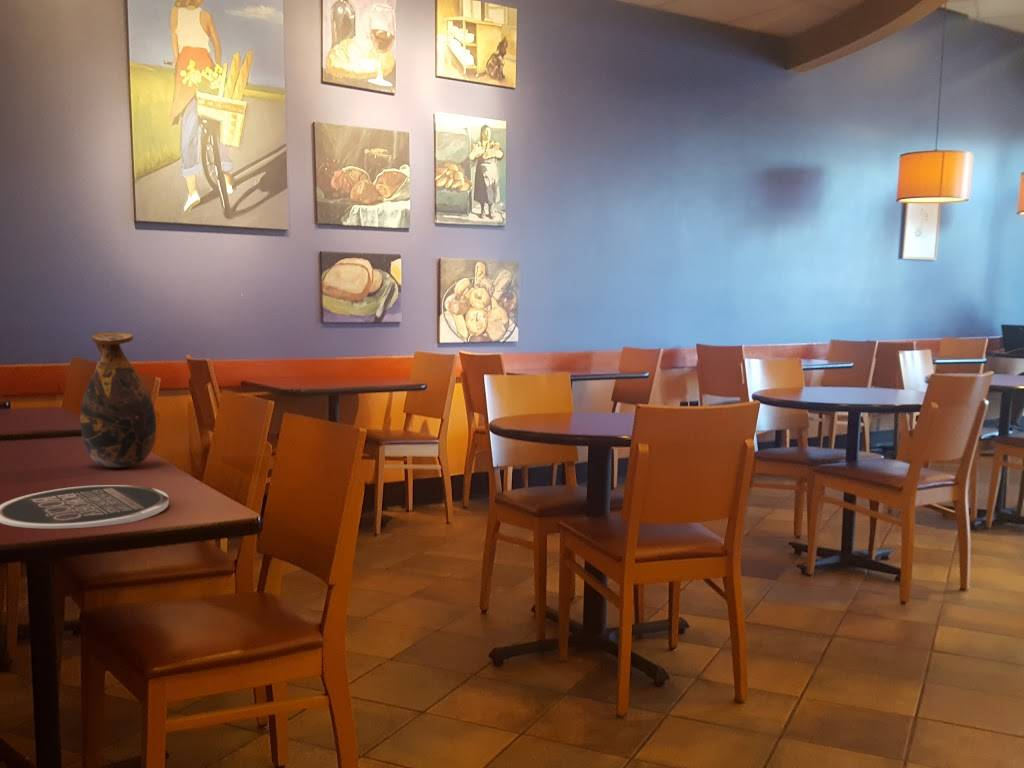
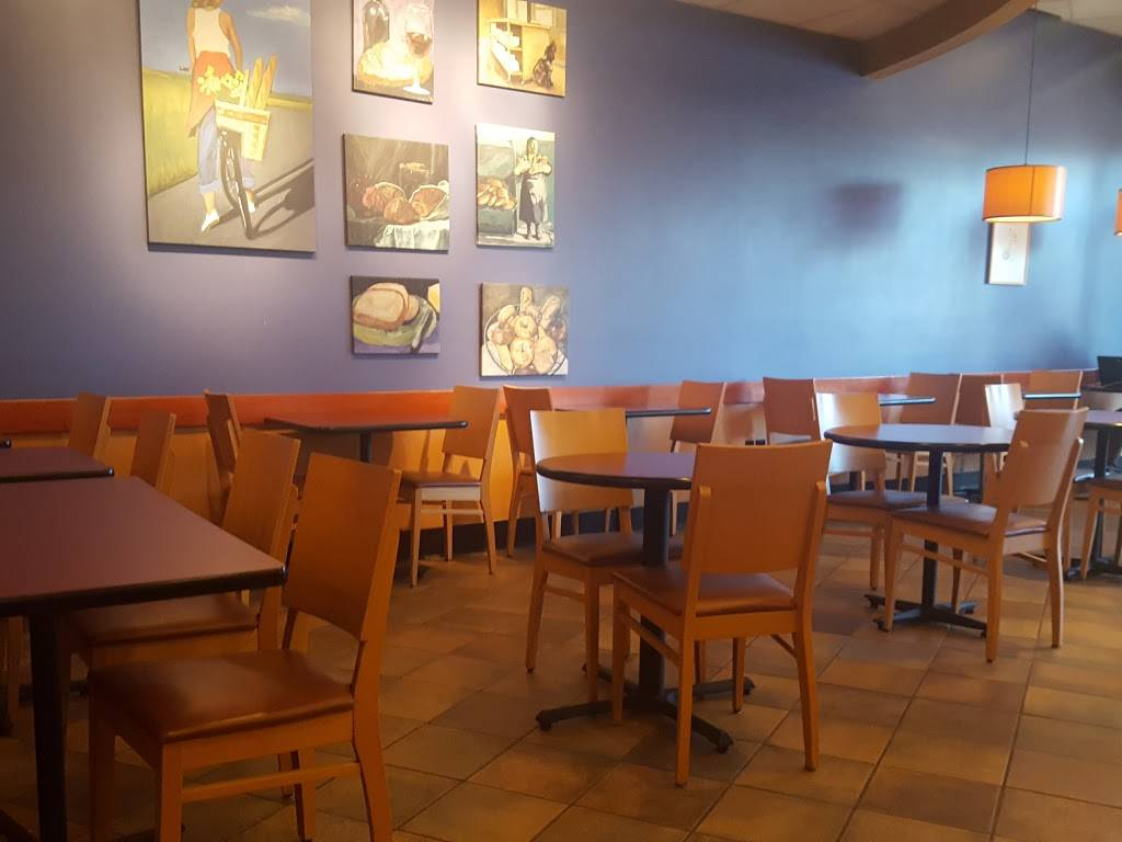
- plate [0,484,170,530]
- vase [79,331,157,469]
